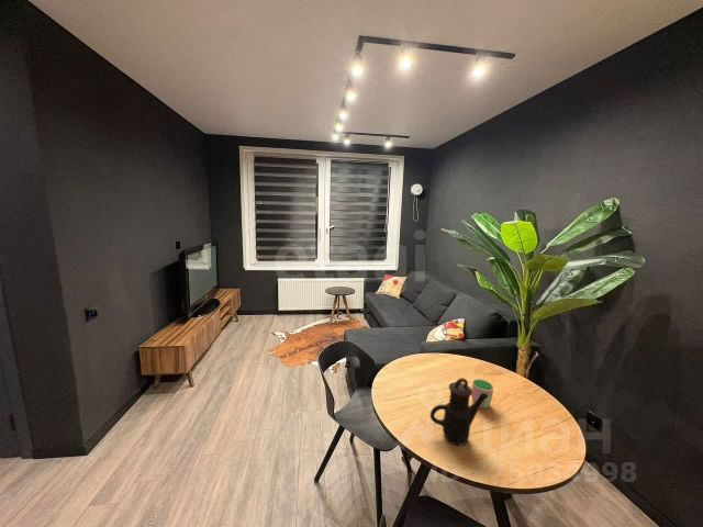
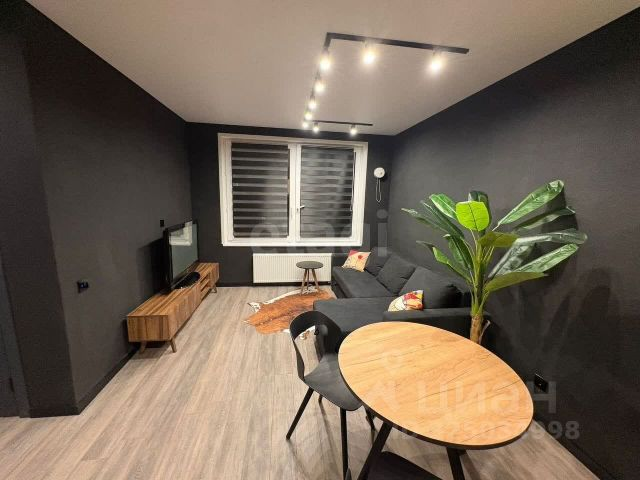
- cup [470,378,494,410]
- teapot [429,377,489,446]
